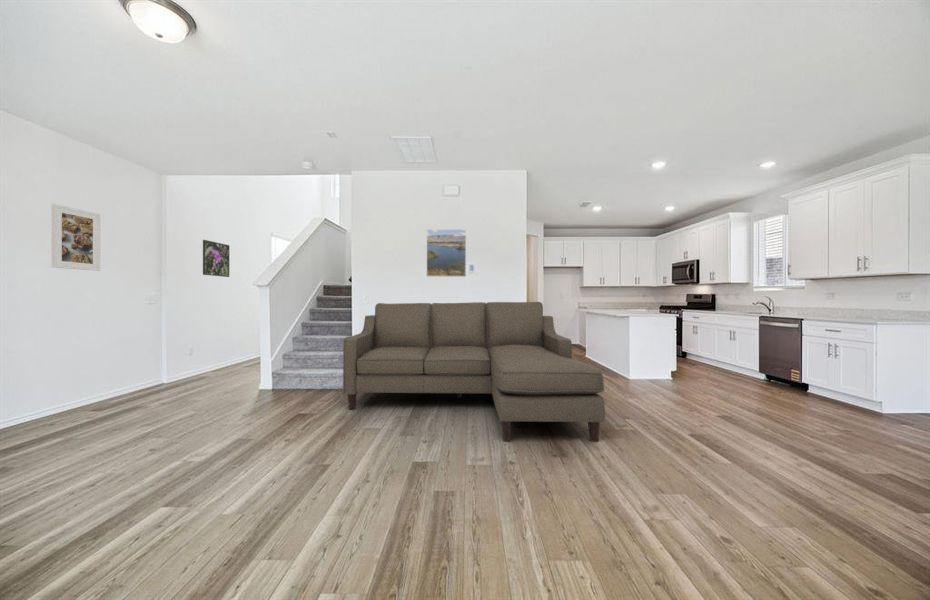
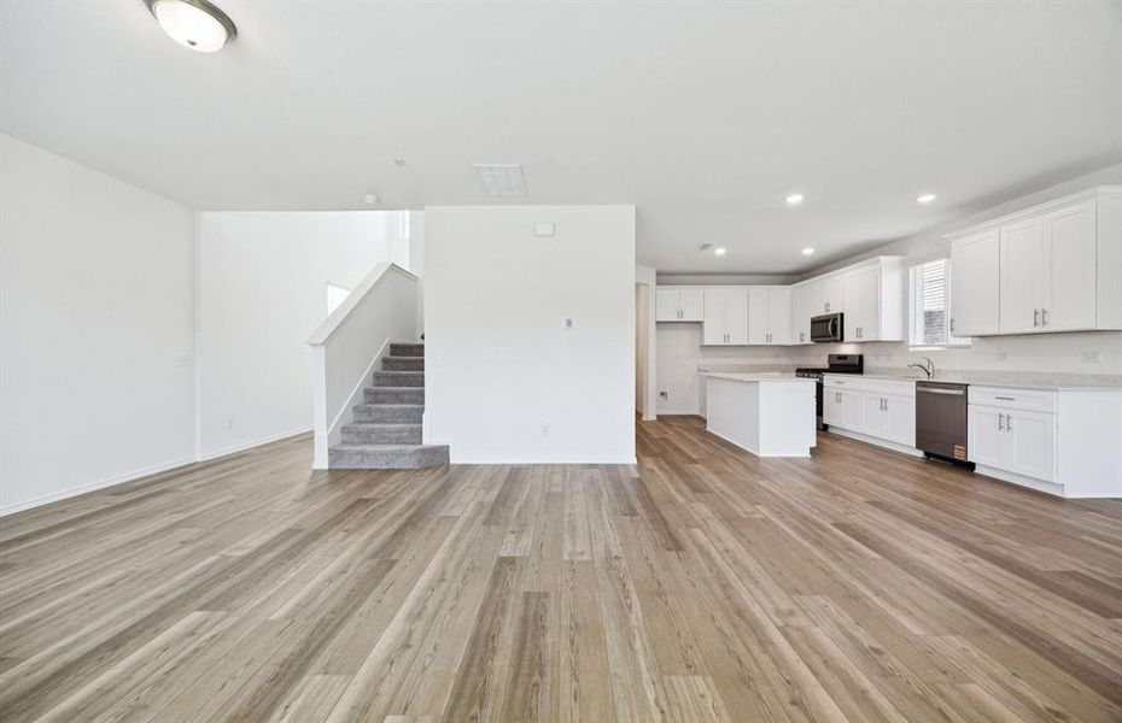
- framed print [202,239,230,278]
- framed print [51,203,101,272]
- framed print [426,228,467,278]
- sofa [342,301,606,443]
